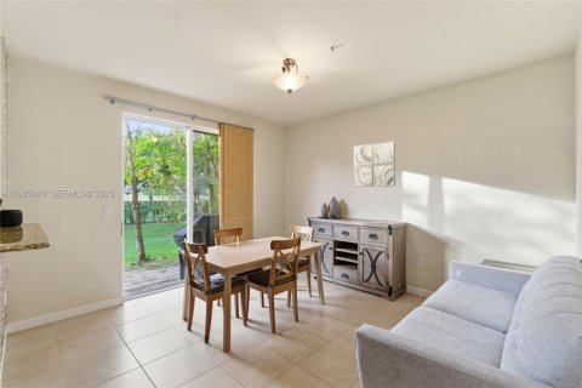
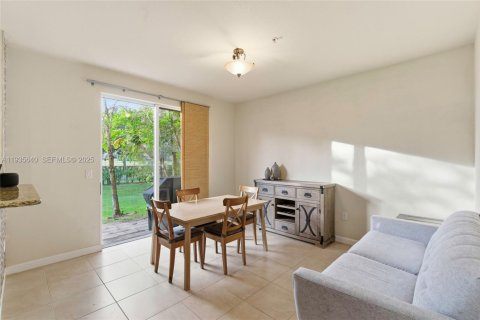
- wall art [353,139,396,188]
